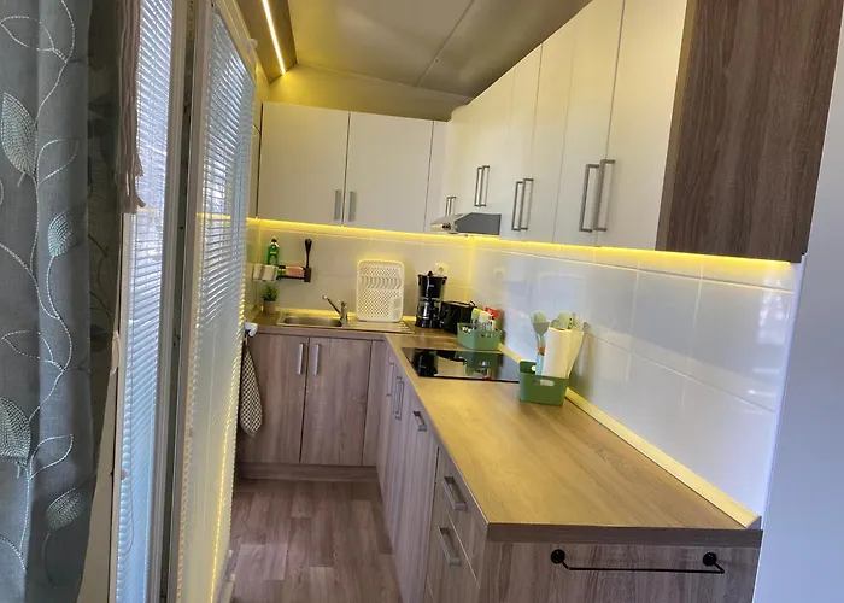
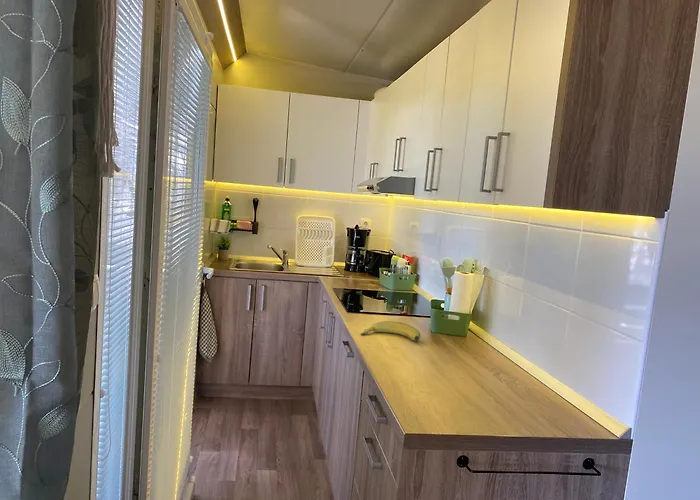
+ banana [360,320,421,342]
